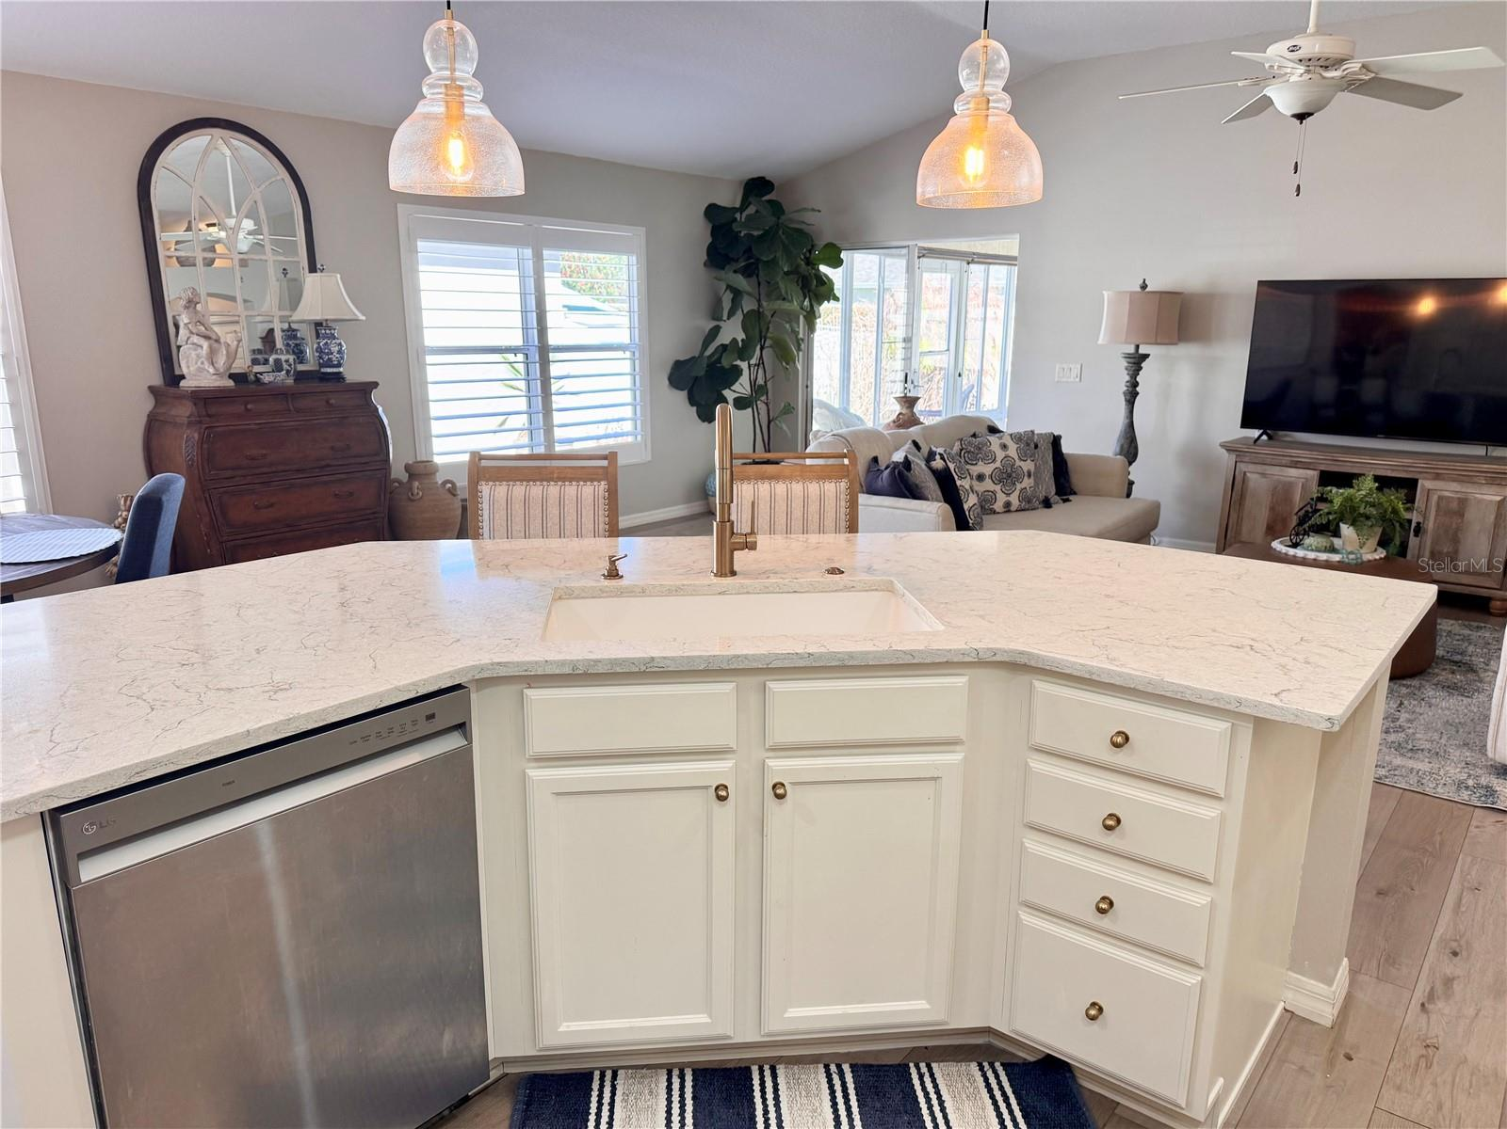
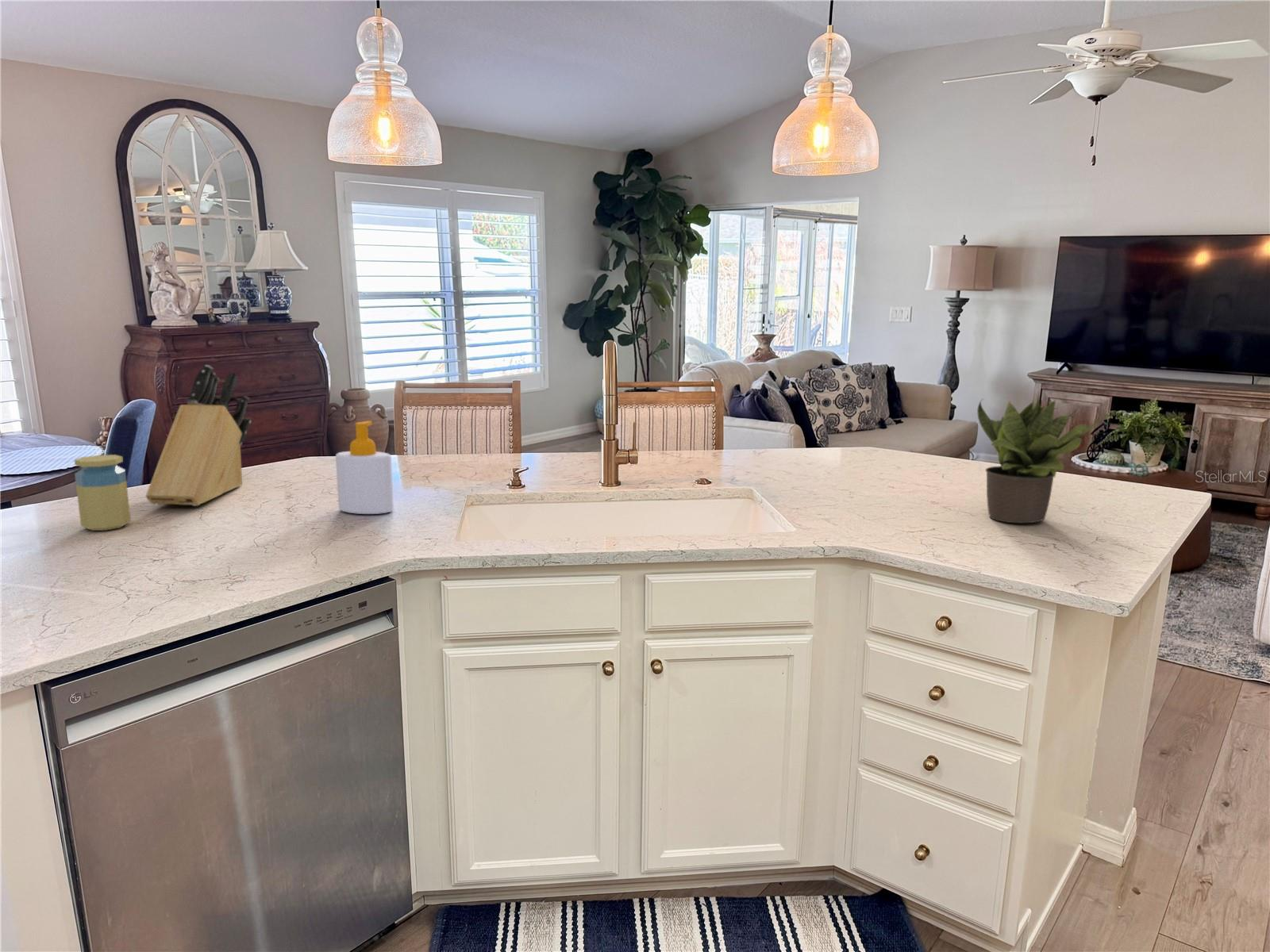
+ knife block [144,364,252,507]
+ jar [74,454,132,532]
+ soap bottle [335,420,394,515]
+ potted plant [976,390,1096,524]
